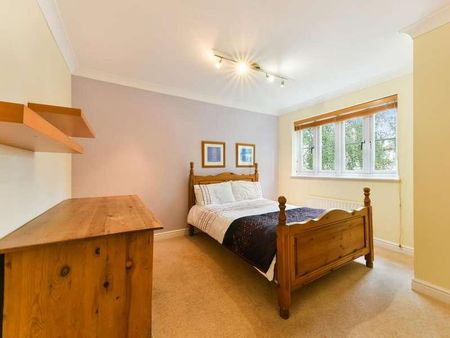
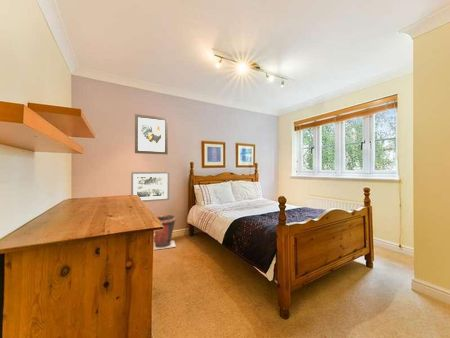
+ wall art [130,171,170,203]
+ waste bin [153,214,178,250]
+ wall art [134,113,169,155]
